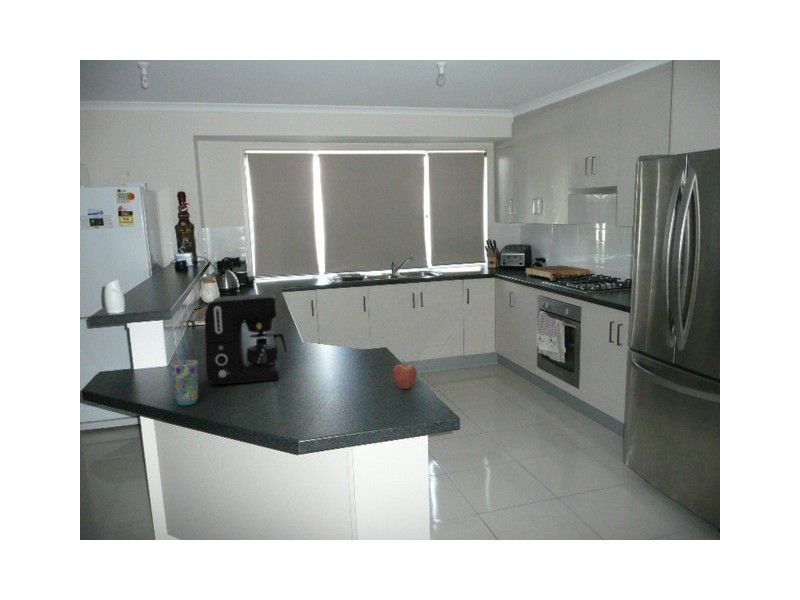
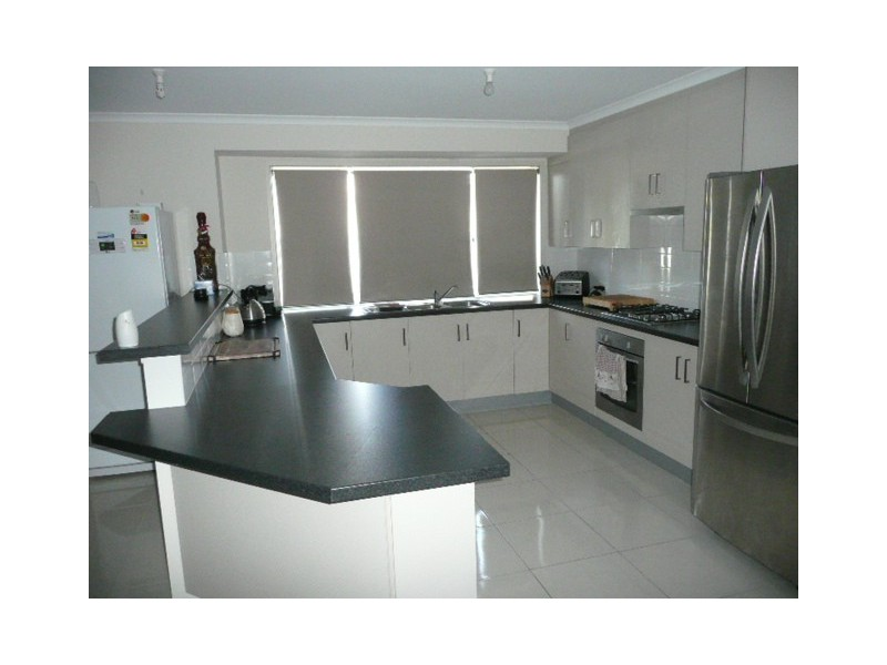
- fruit [392,358,418,390]
- coffee maker [204,292,288,385]
- cup [170,341,199,406]
